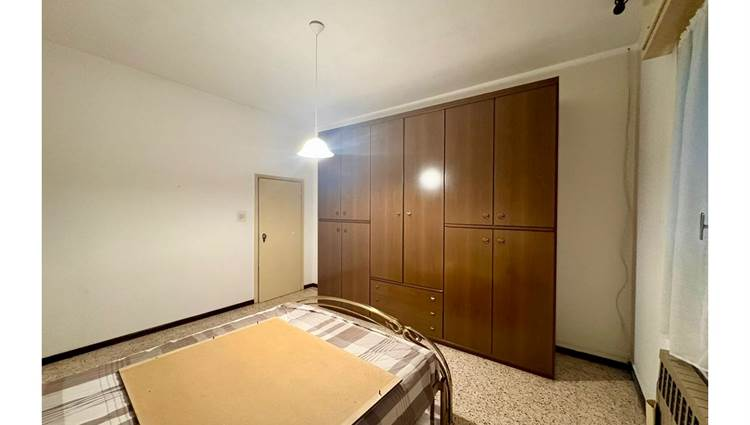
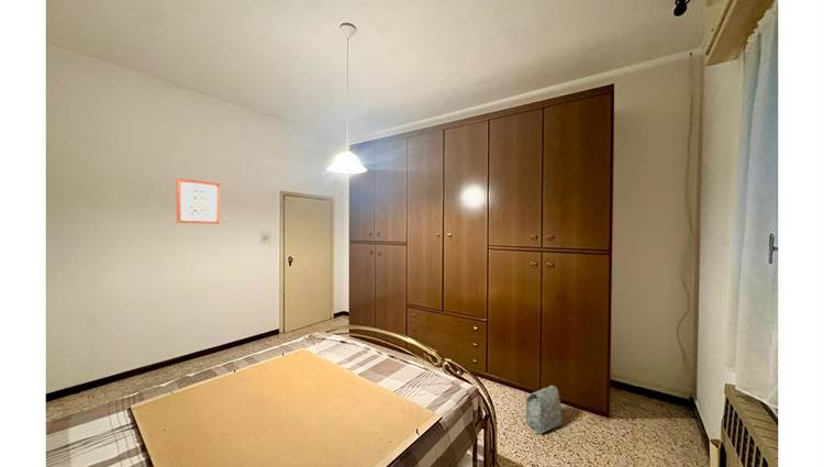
+ wall art [176,177,221,225]
+ bag [525,385,563,435]
